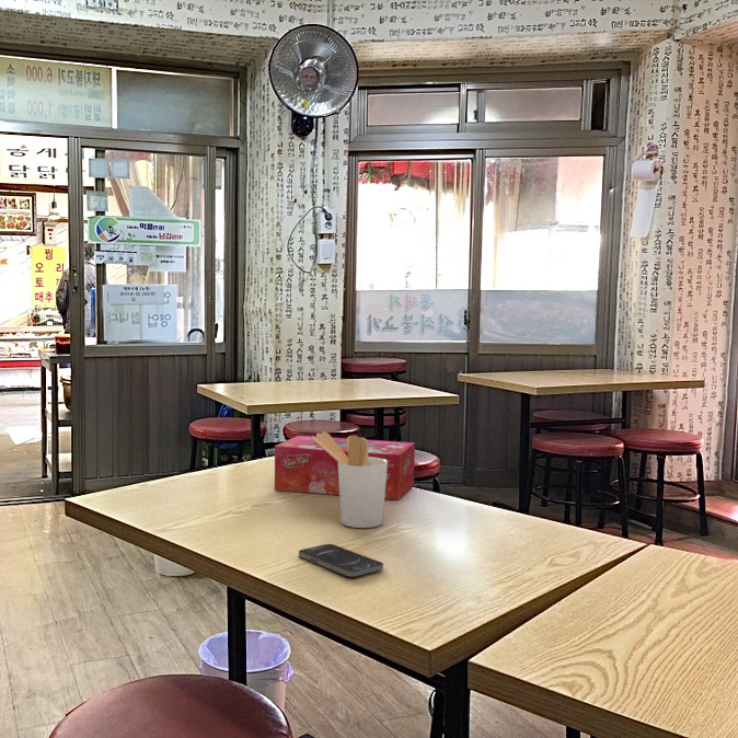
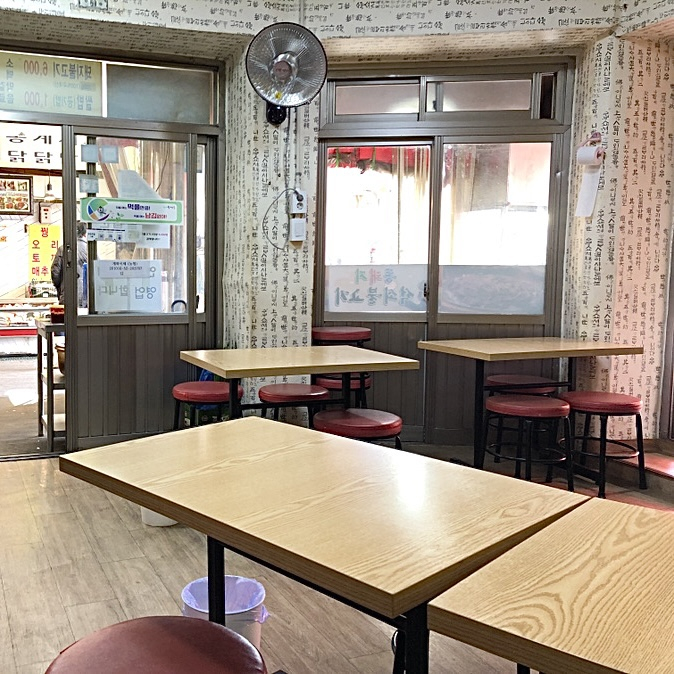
- smartphone [298,543,384,577]
- tissue box [274,435,416,500]
- utensil holder [311,430,388,529]
